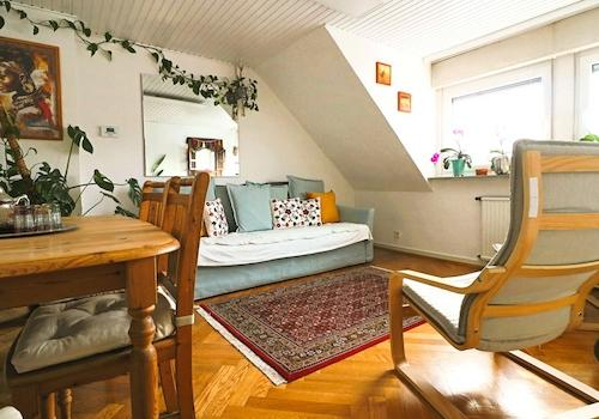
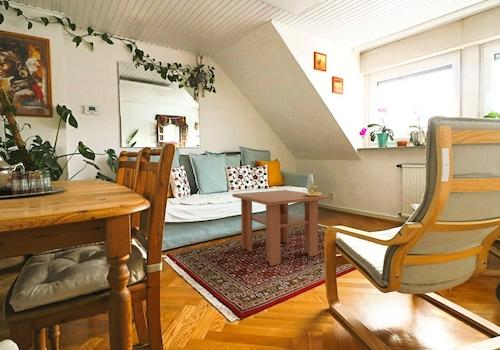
+ candle holder [302,174,323,196]
+ coffee table [231,189,329,267]
